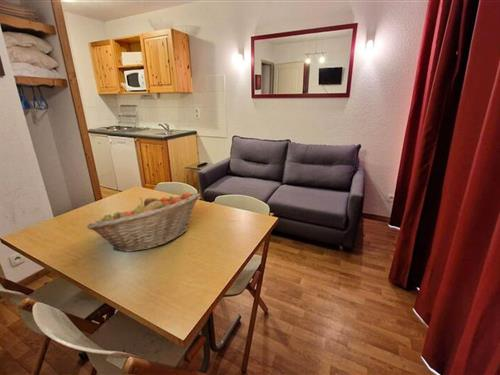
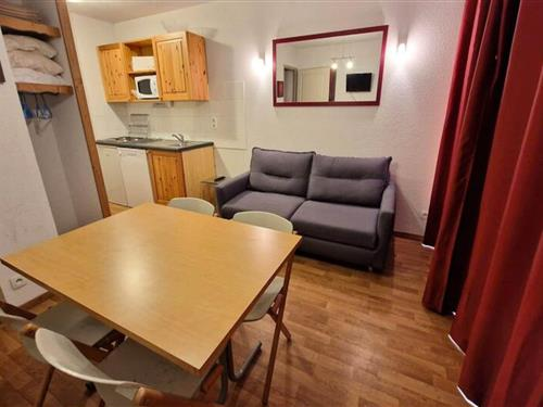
- fruit basket [86,191,201,253]
